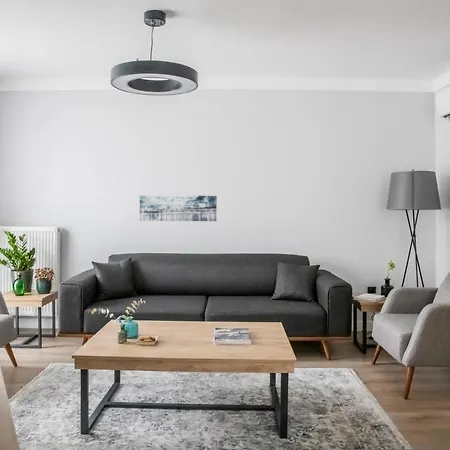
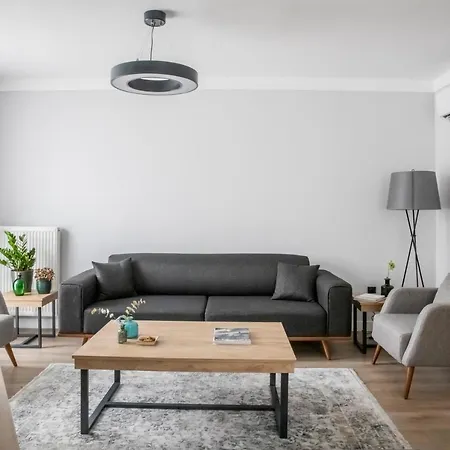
- wall art [139,194,218,222]
